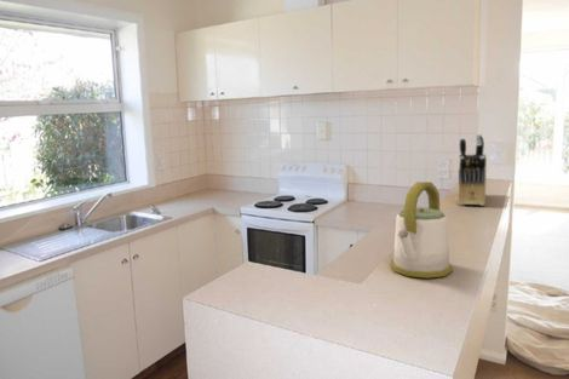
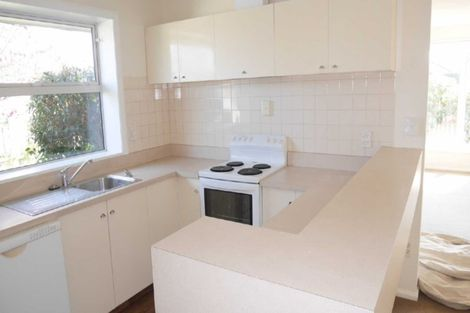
- kettle [390,180,454,280]
- knife block [458,133,488,207]
